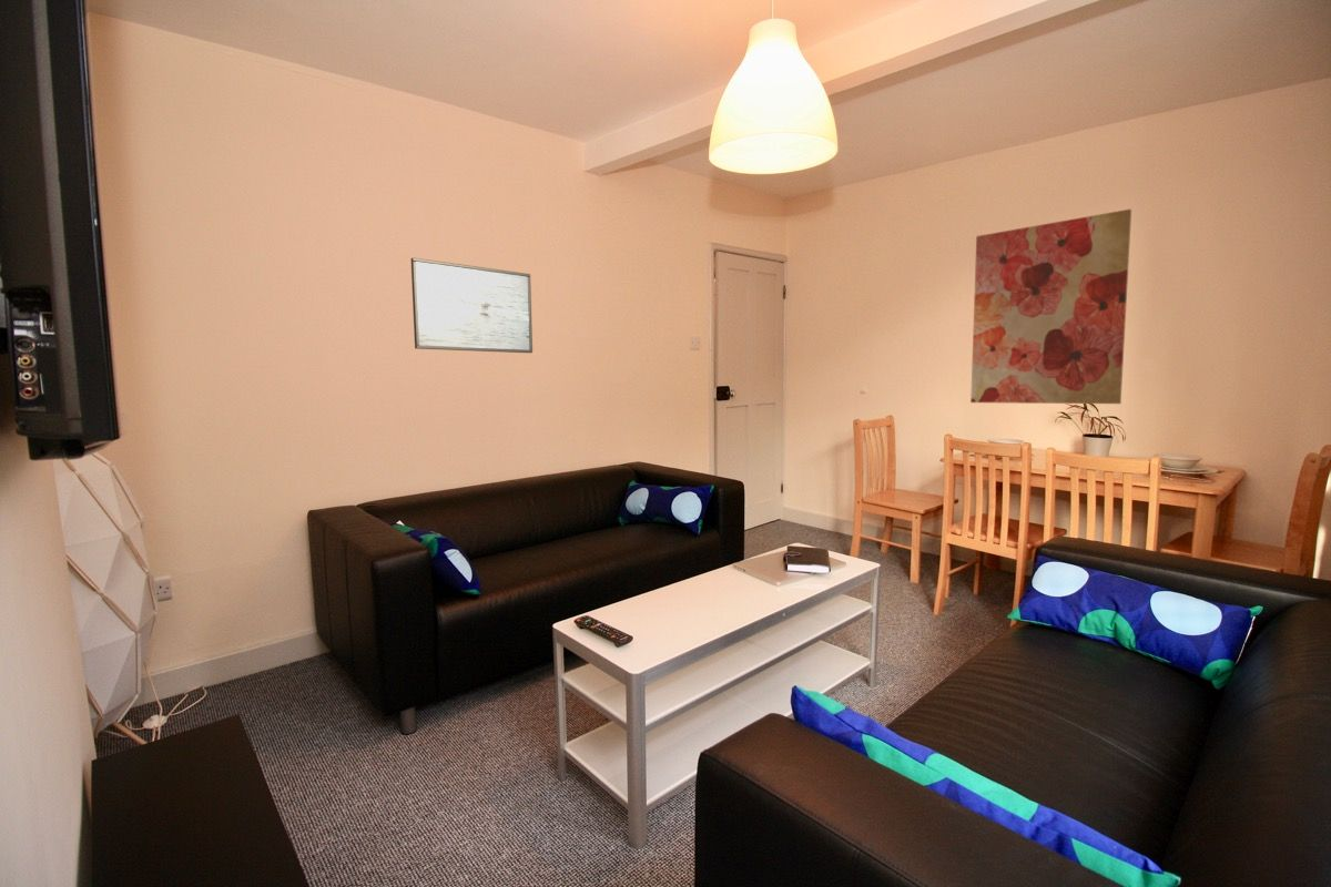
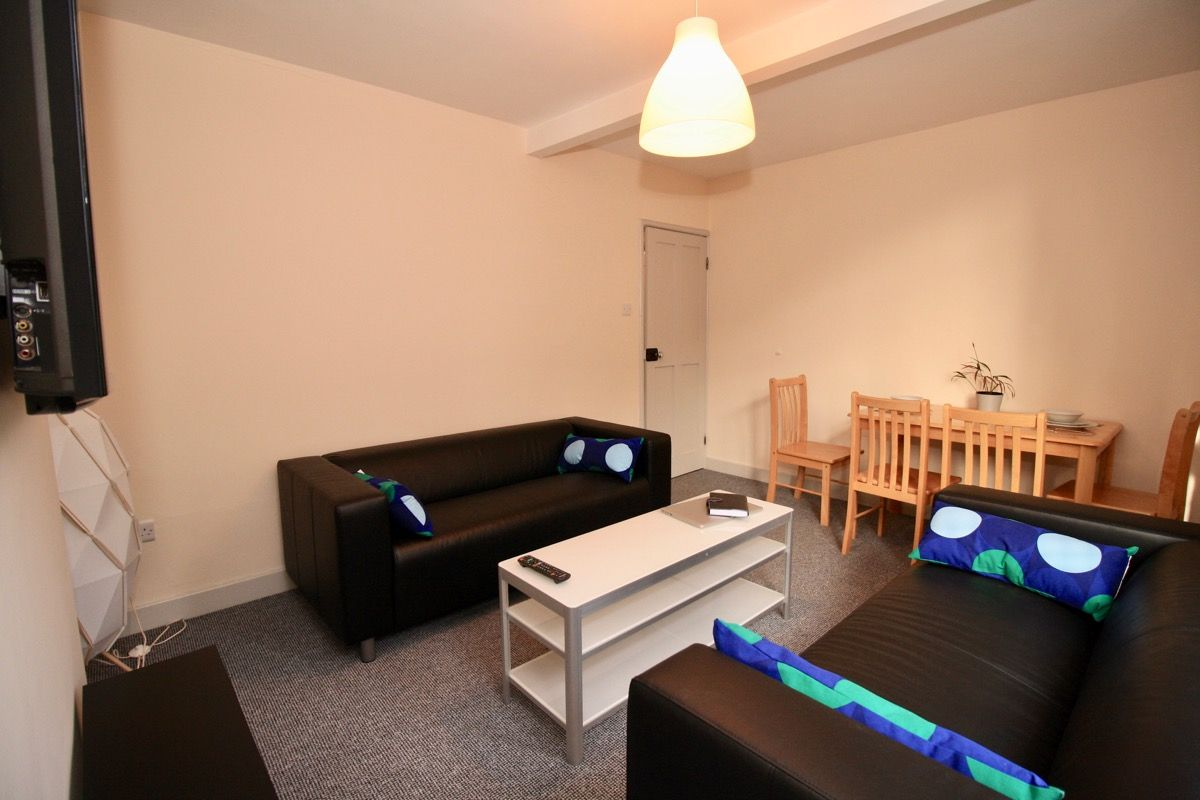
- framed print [410,257,534,354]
- wall art [969,208,1132,405]
